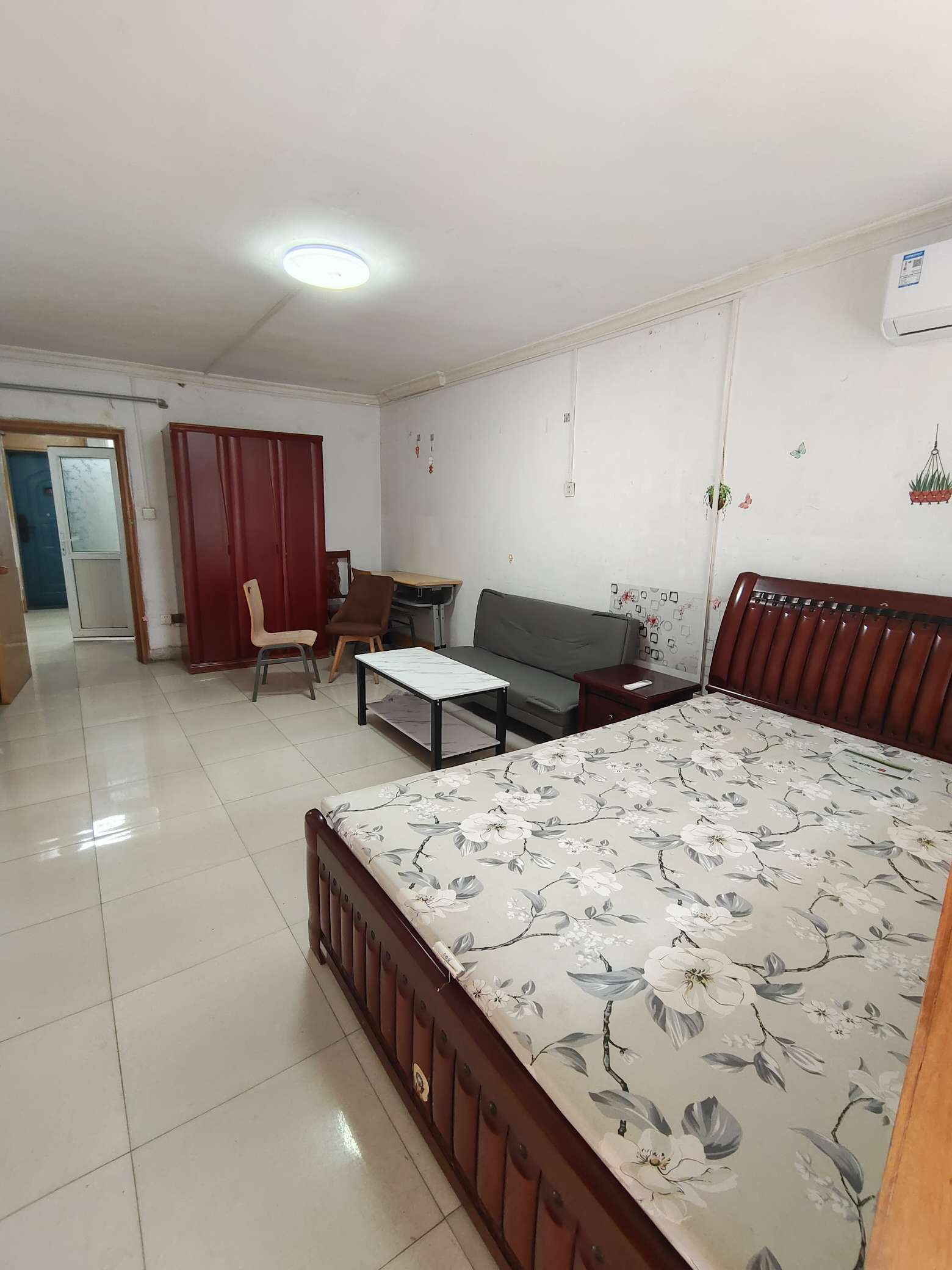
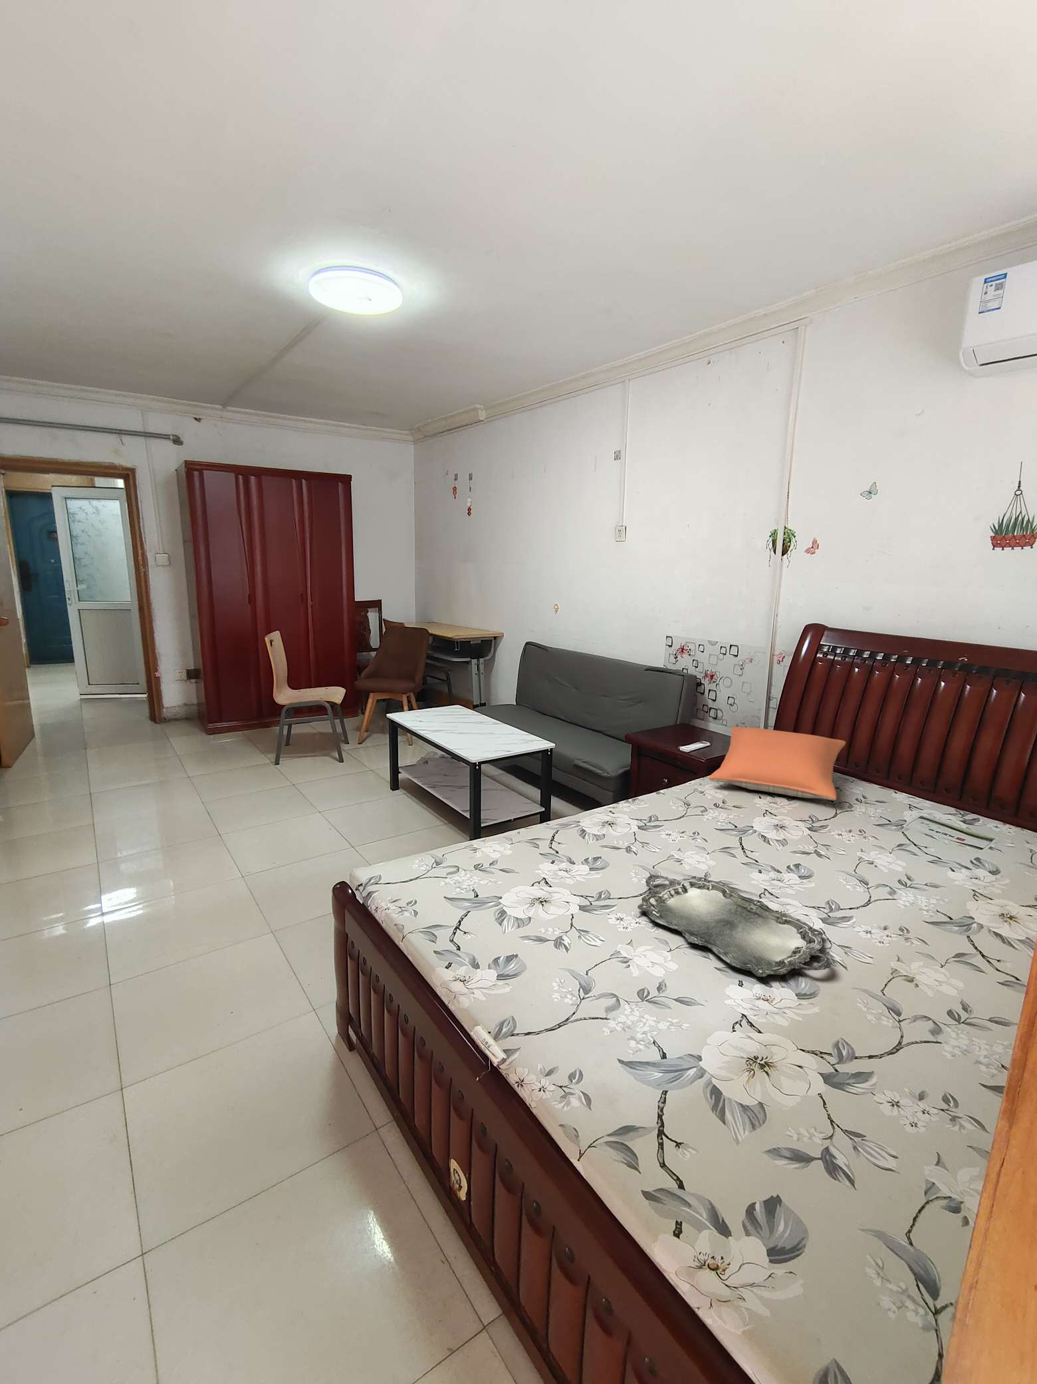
+ serving tray [637,874,832,978]
+ pillow [708,726,846,801]
